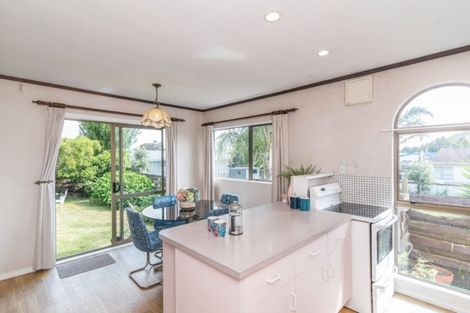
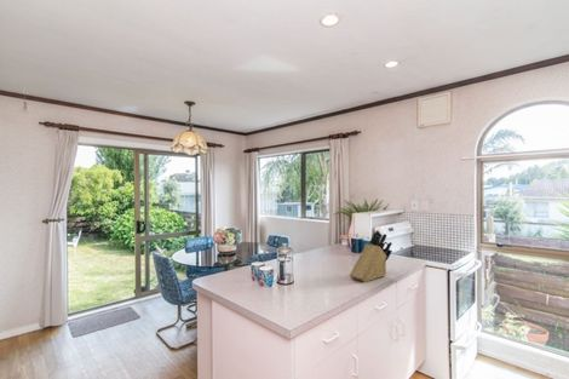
+ knife block [349,229,393,283]
